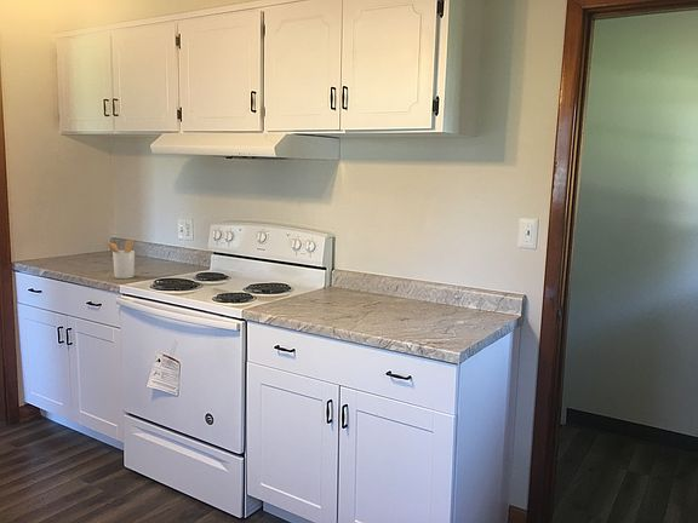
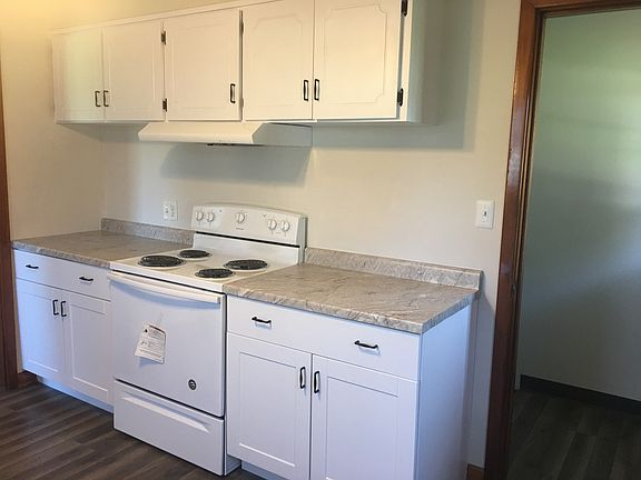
- utensil holder [103,238,136,280]
